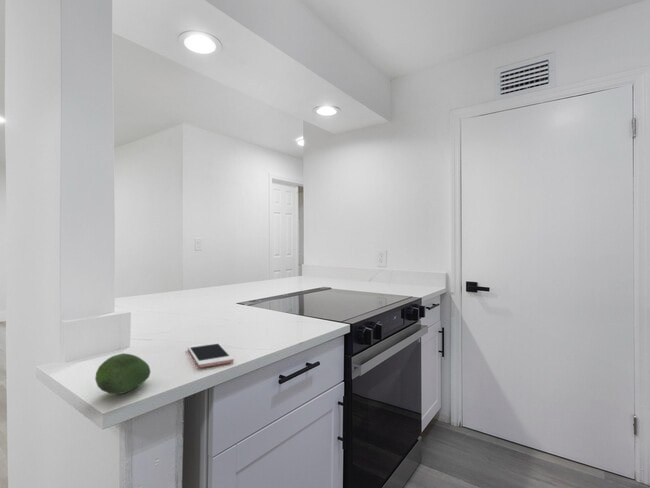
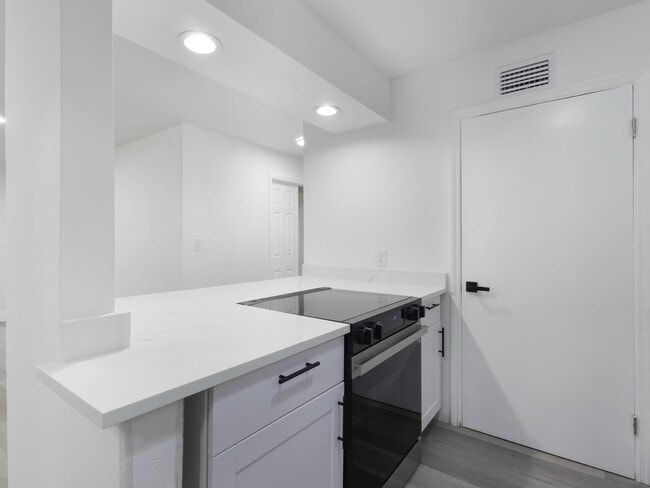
- cell phone [187,341,235,369]
- fruit [94,352,152,395]
